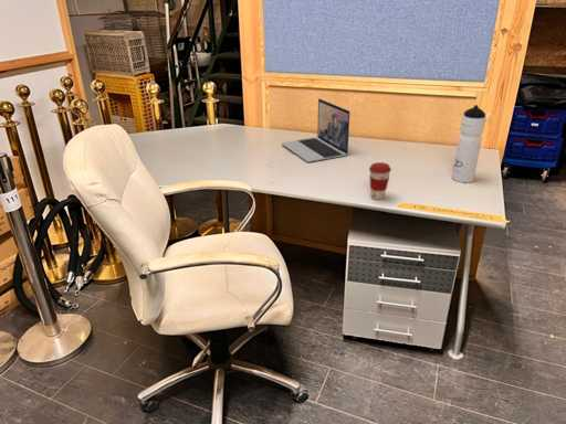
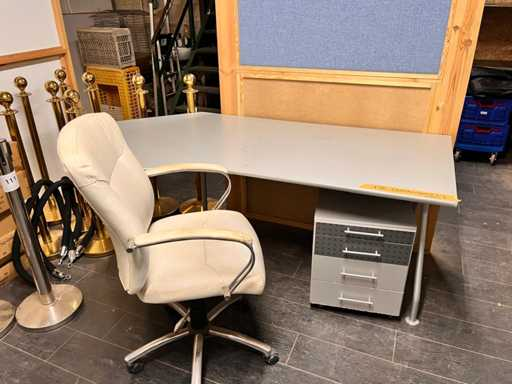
- water bottle [451,104,488,183]
- laptop [281,97,352,163]
- coffee cup [368,161,392,201]
